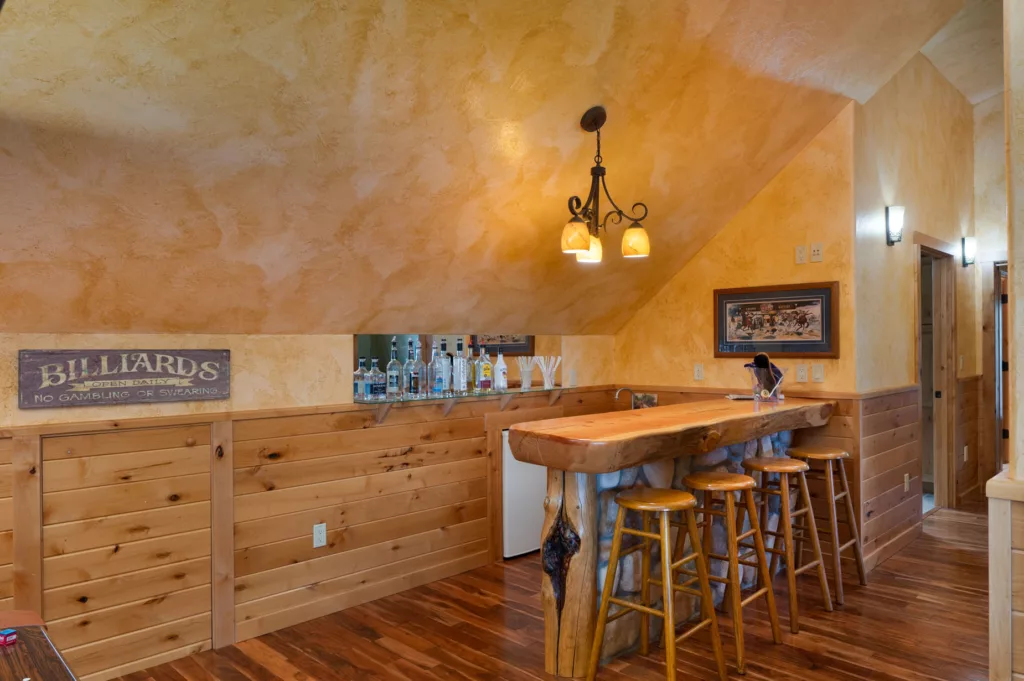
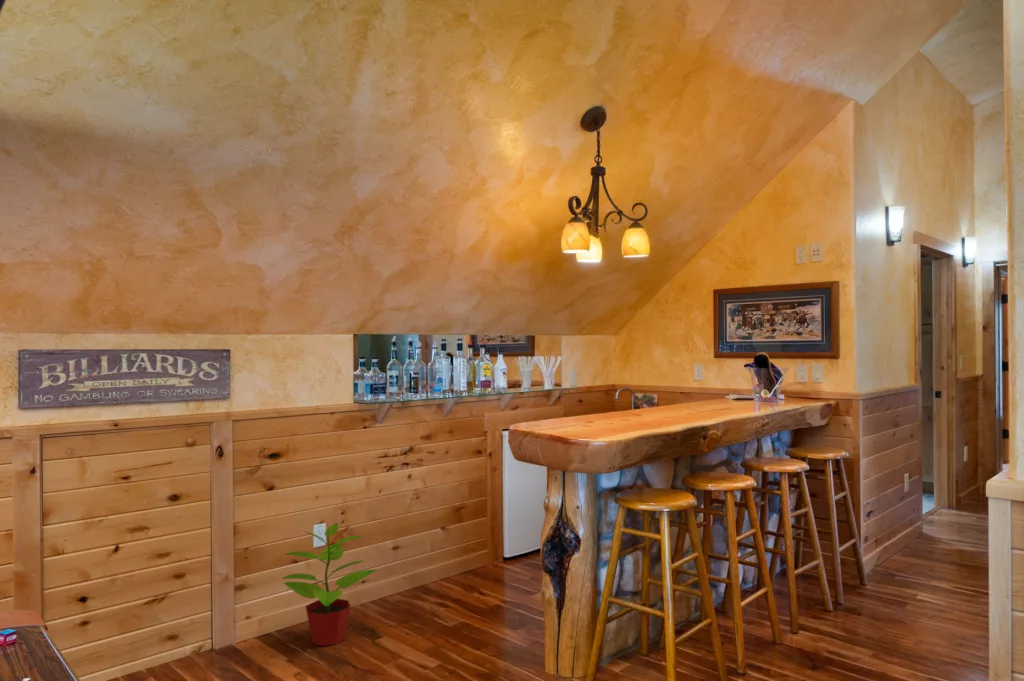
+ potted plant [281,522,378,647]
